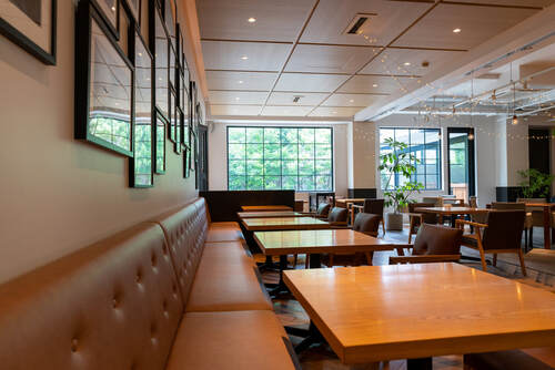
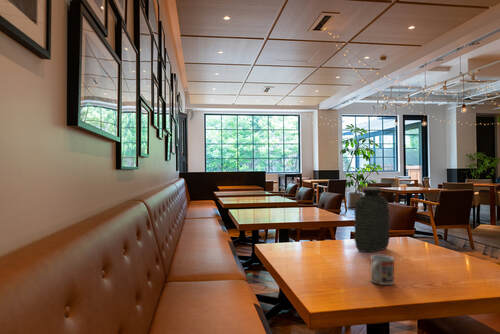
+ water jug [353,186,391,253]
+ cup [369,254,395,286]
